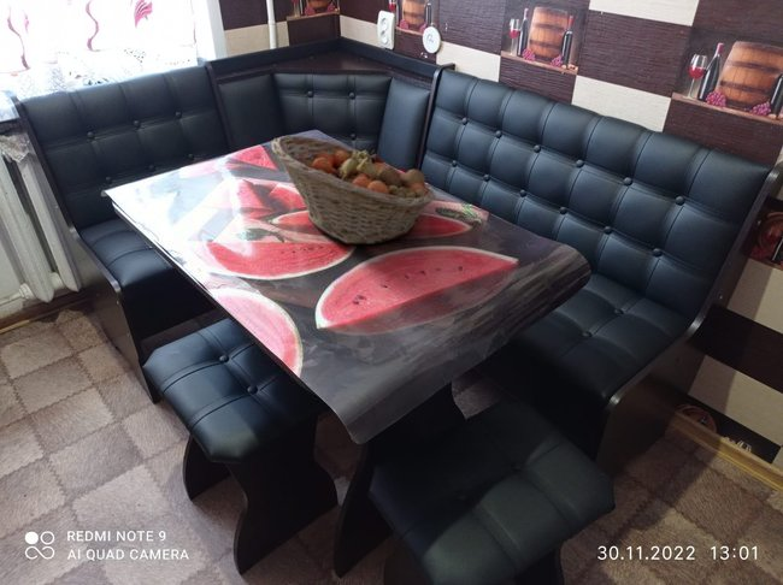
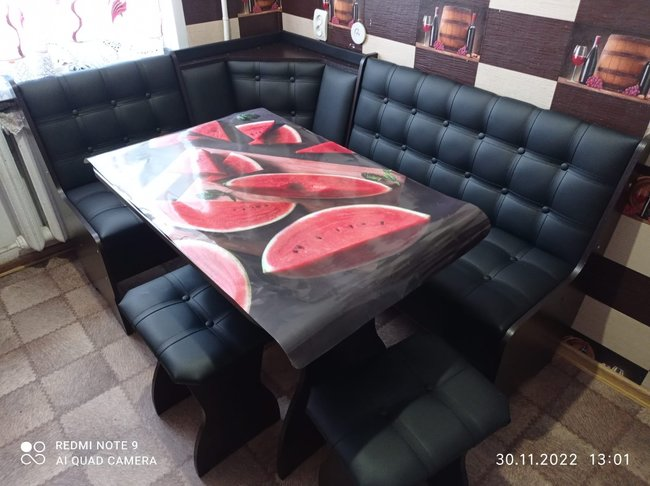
- fruit basket [271,135,436,246]
